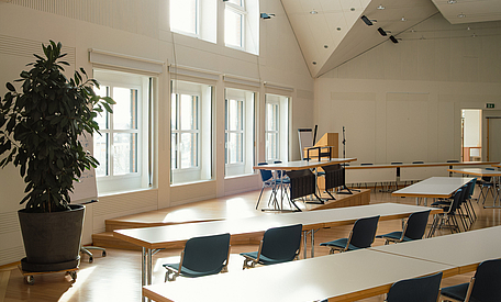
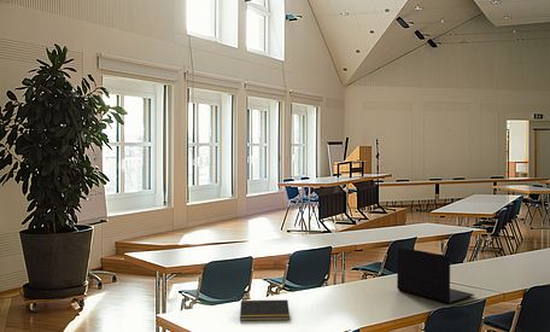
+ laptop [396,246,475,305]
+ notepad [239,298,291,322]
